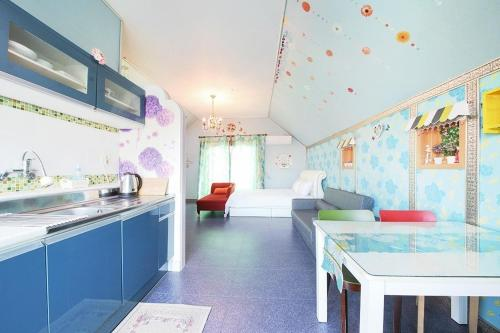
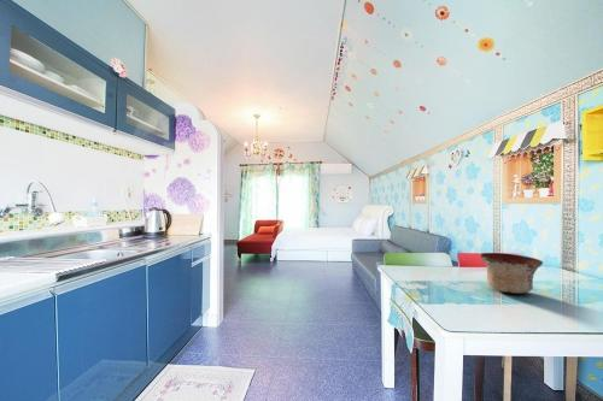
+ bowl [479,252,544,295]
